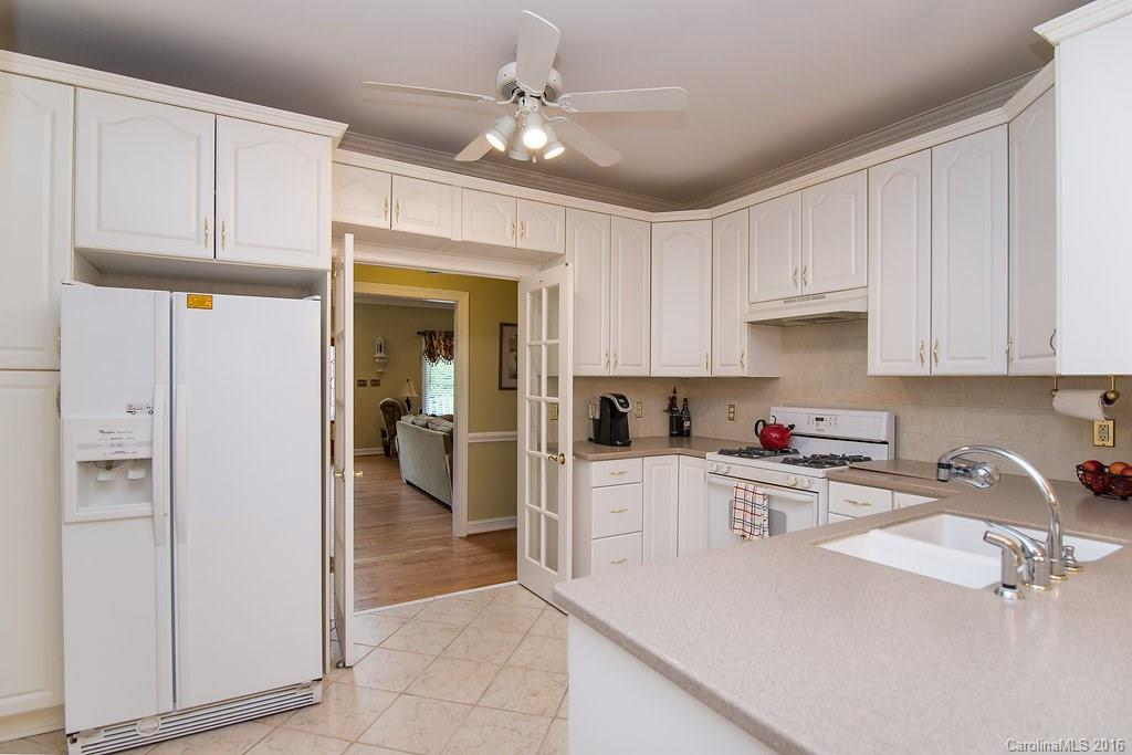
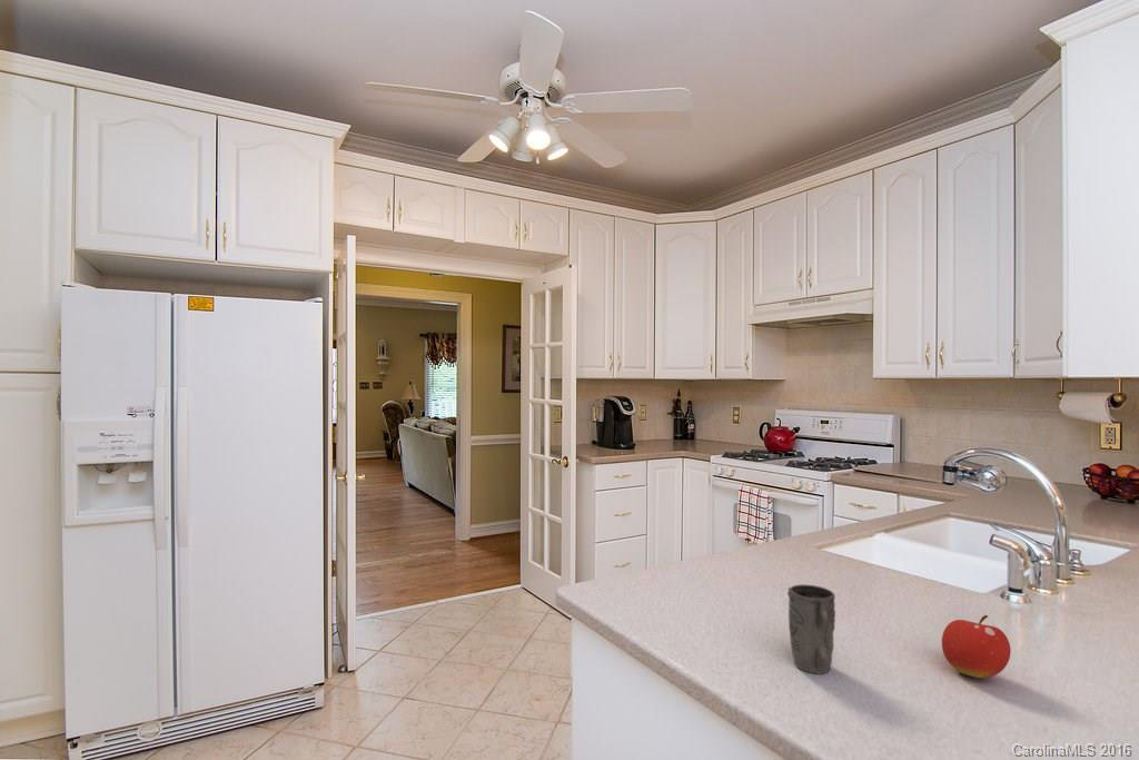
+ mug [786,583,836,675]
+ fruit [941,614,1012,679]
